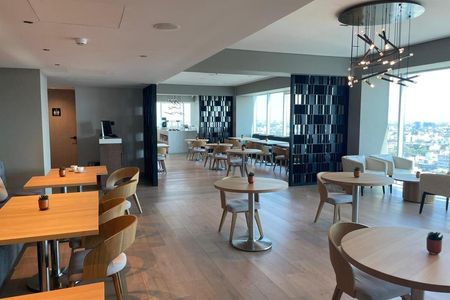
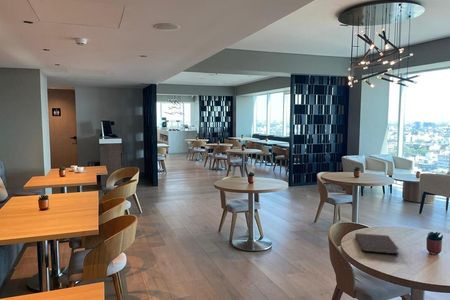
+ notebook [354,232,400,255]
